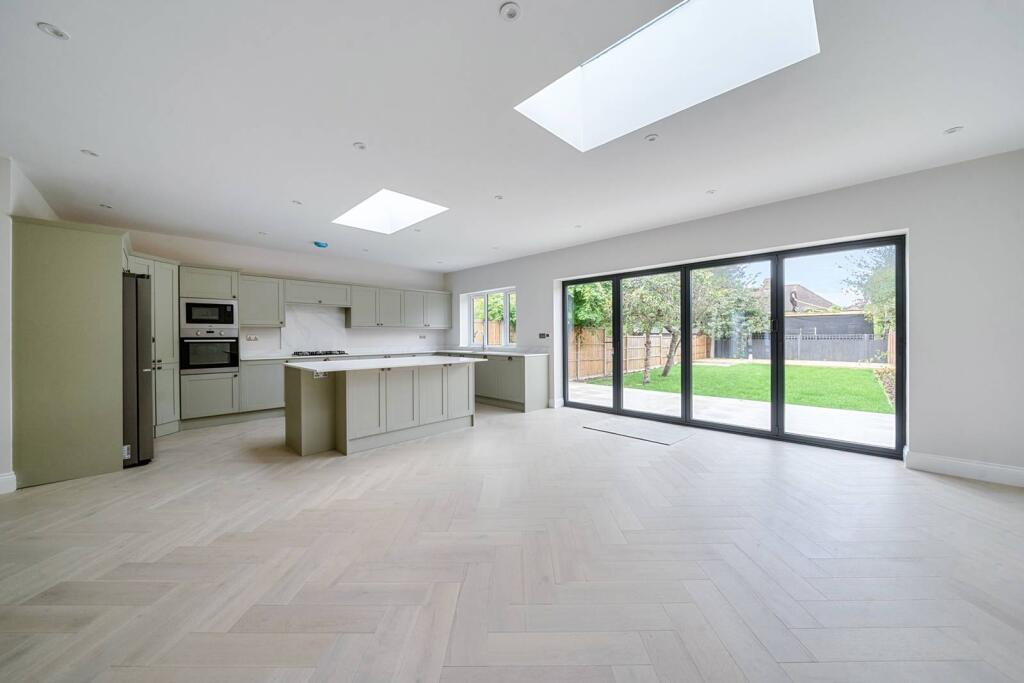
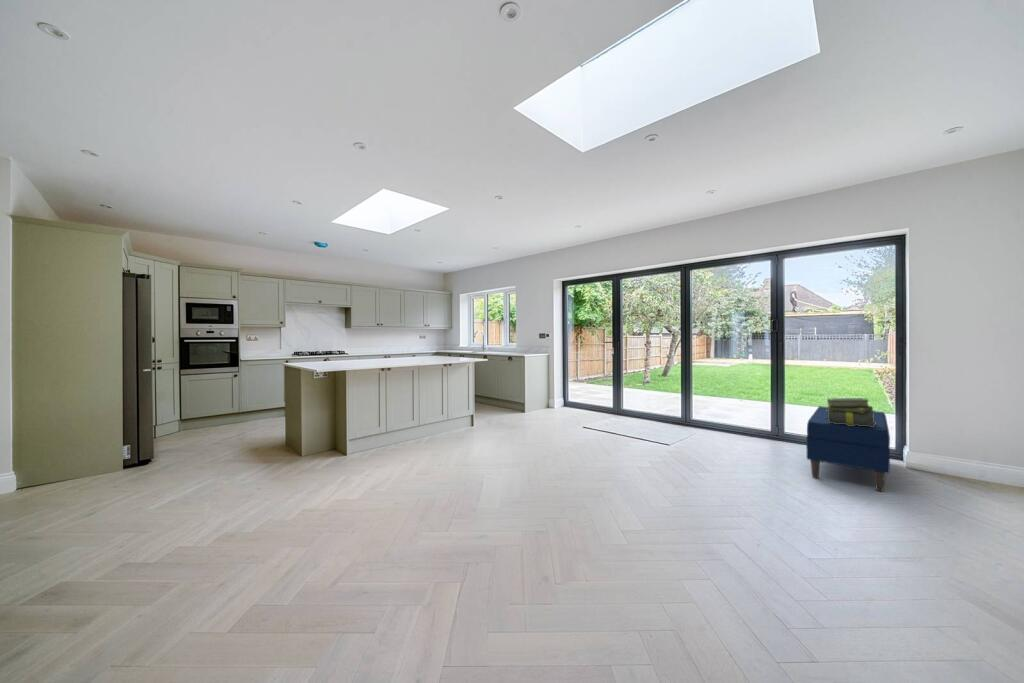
+ bench [805,405,891,493]
+ stack of books [825,397,876,427]
